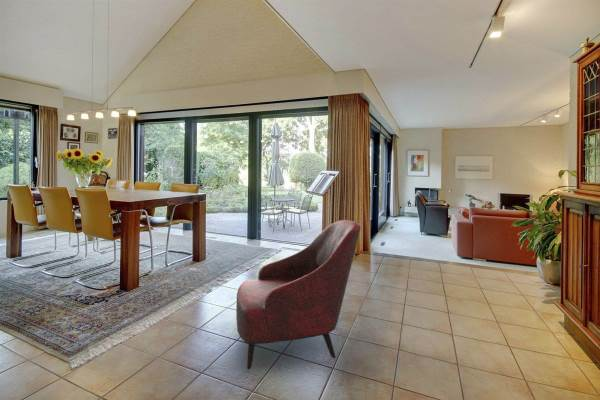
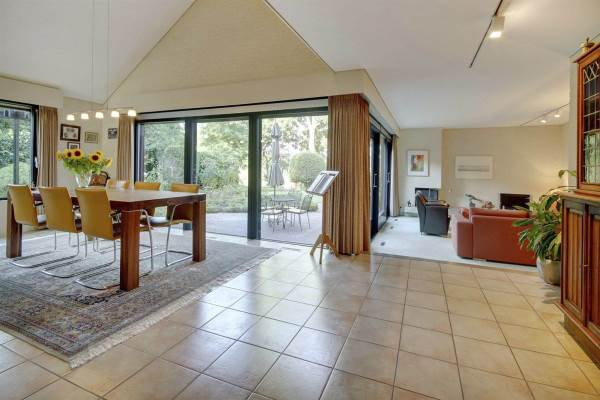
- armchair [235,219,361,370]
